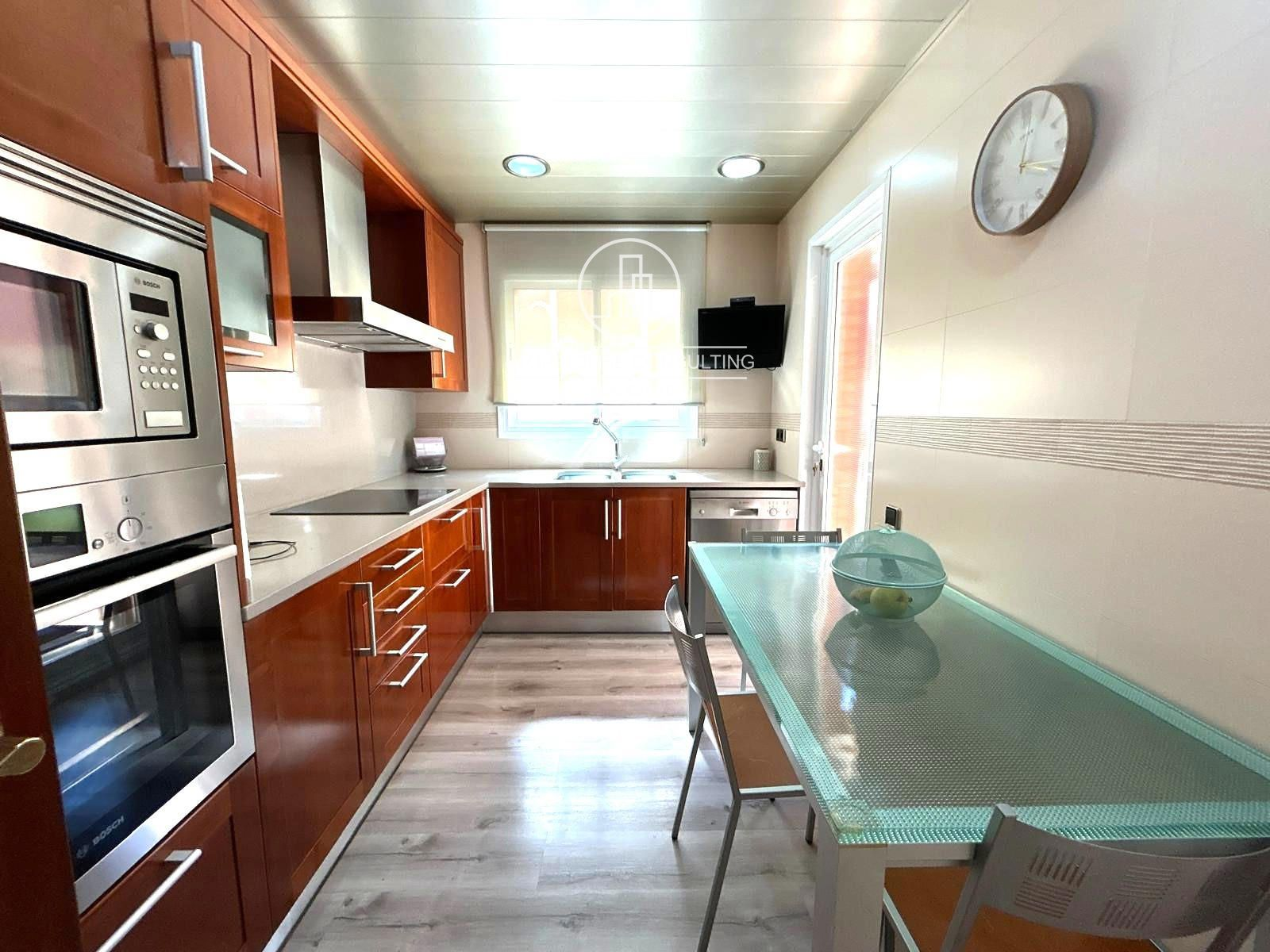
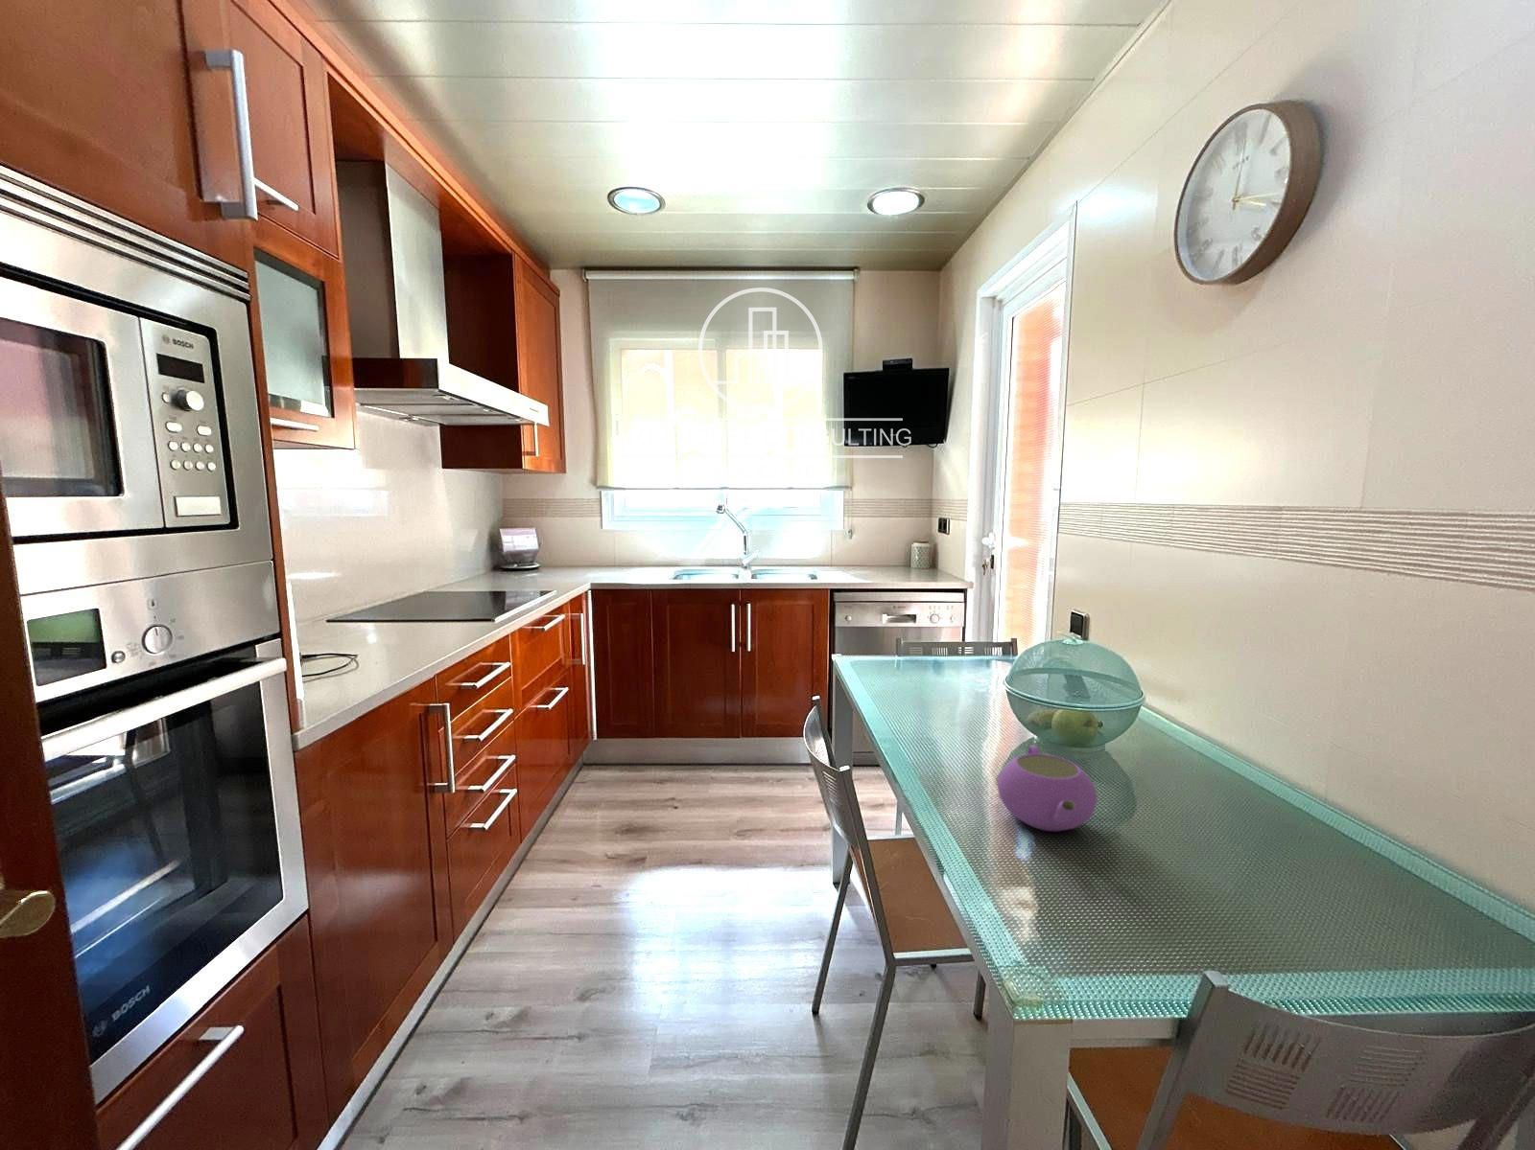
+ teapot [997,744,1099,832]
